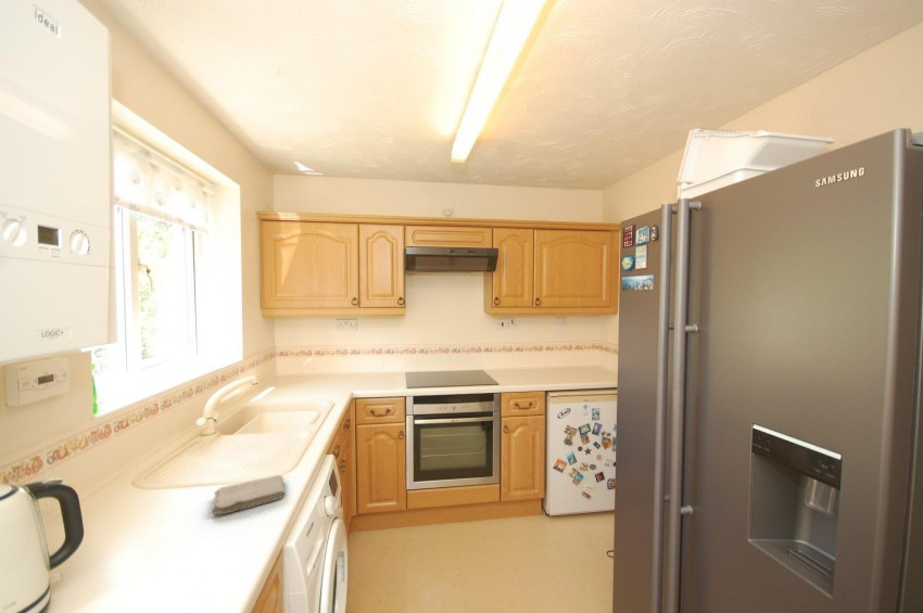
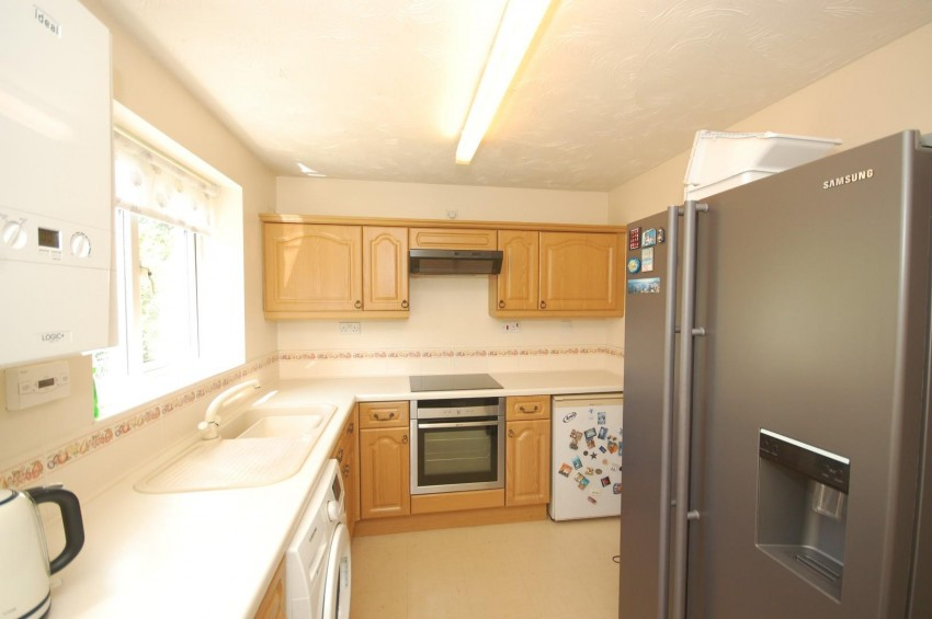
- washcloth [211,474,287,516]
